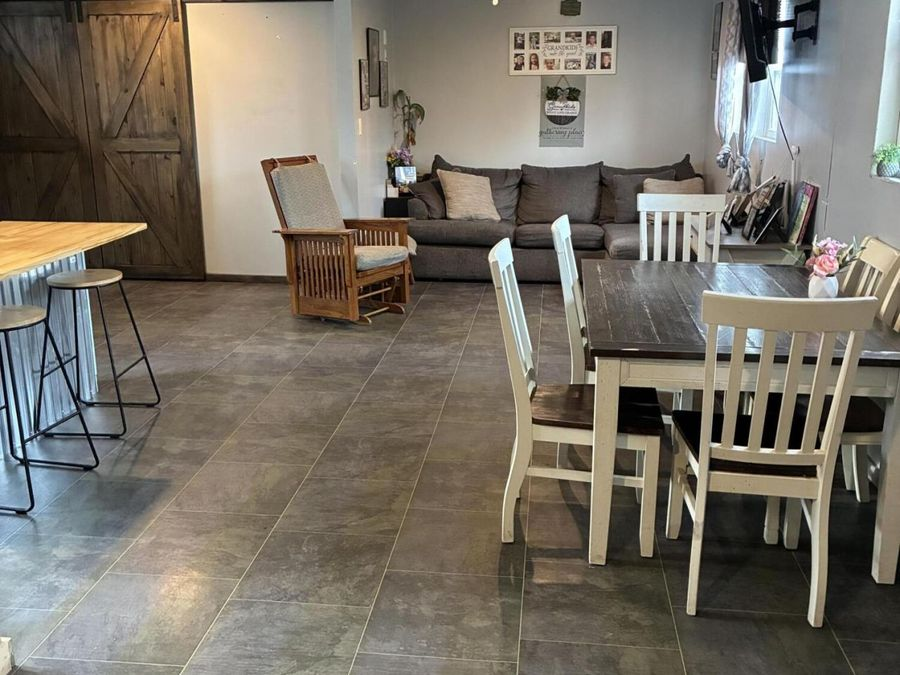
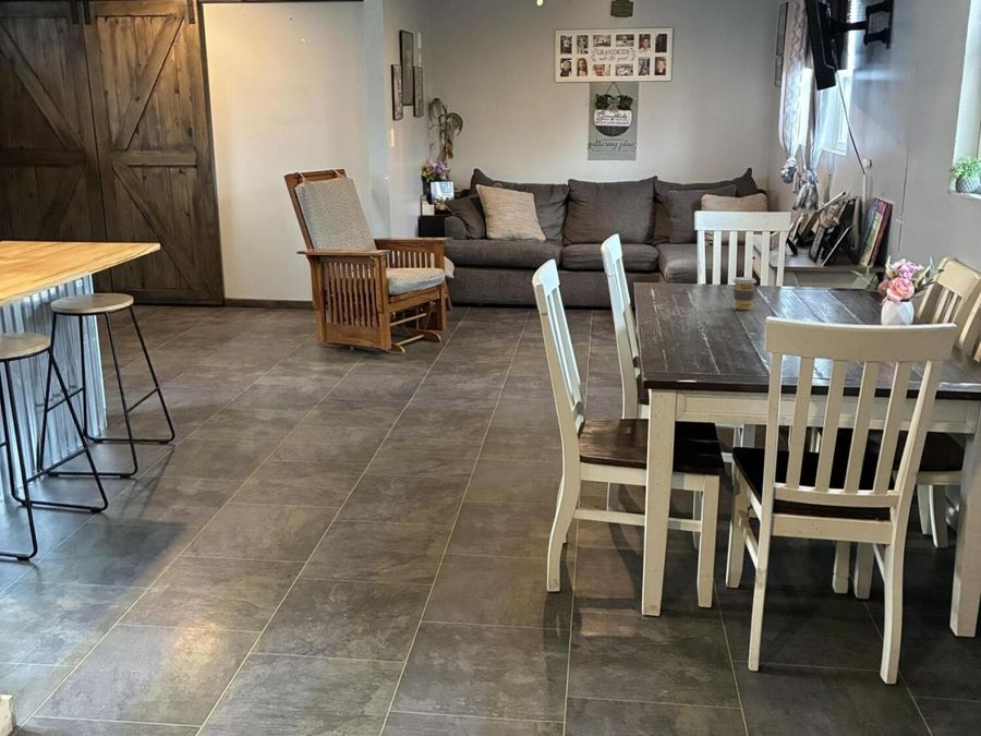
+ coffee cup [732,276,758,311]
